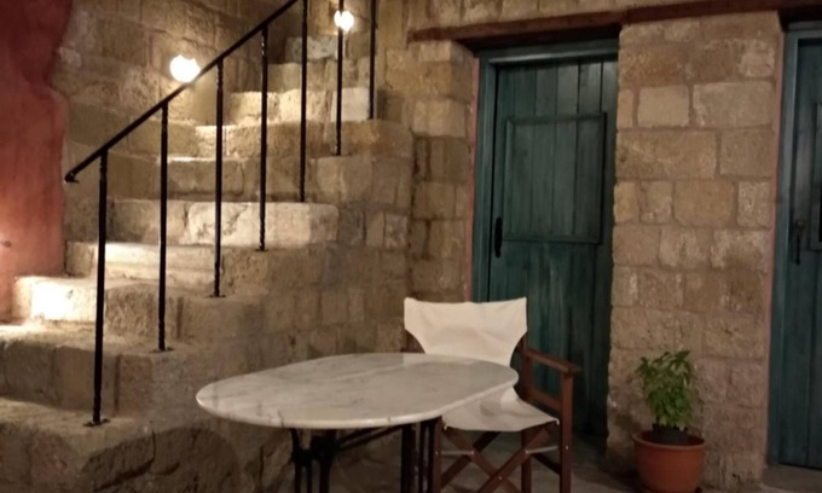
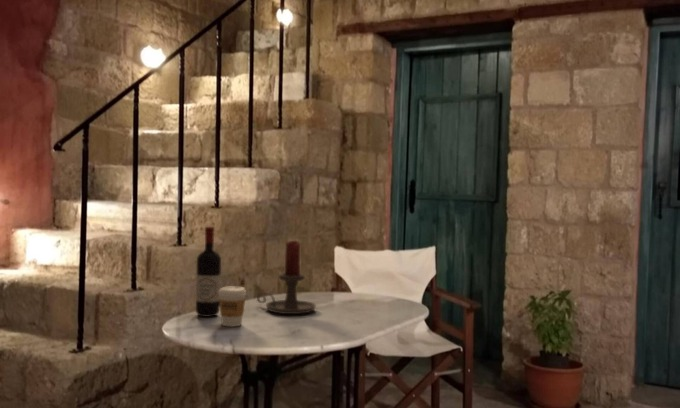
+ wine bottle [195,226,222,318]
+ coffee cup [218,285,247,328]
+ candle holder [256,240,317,315]
